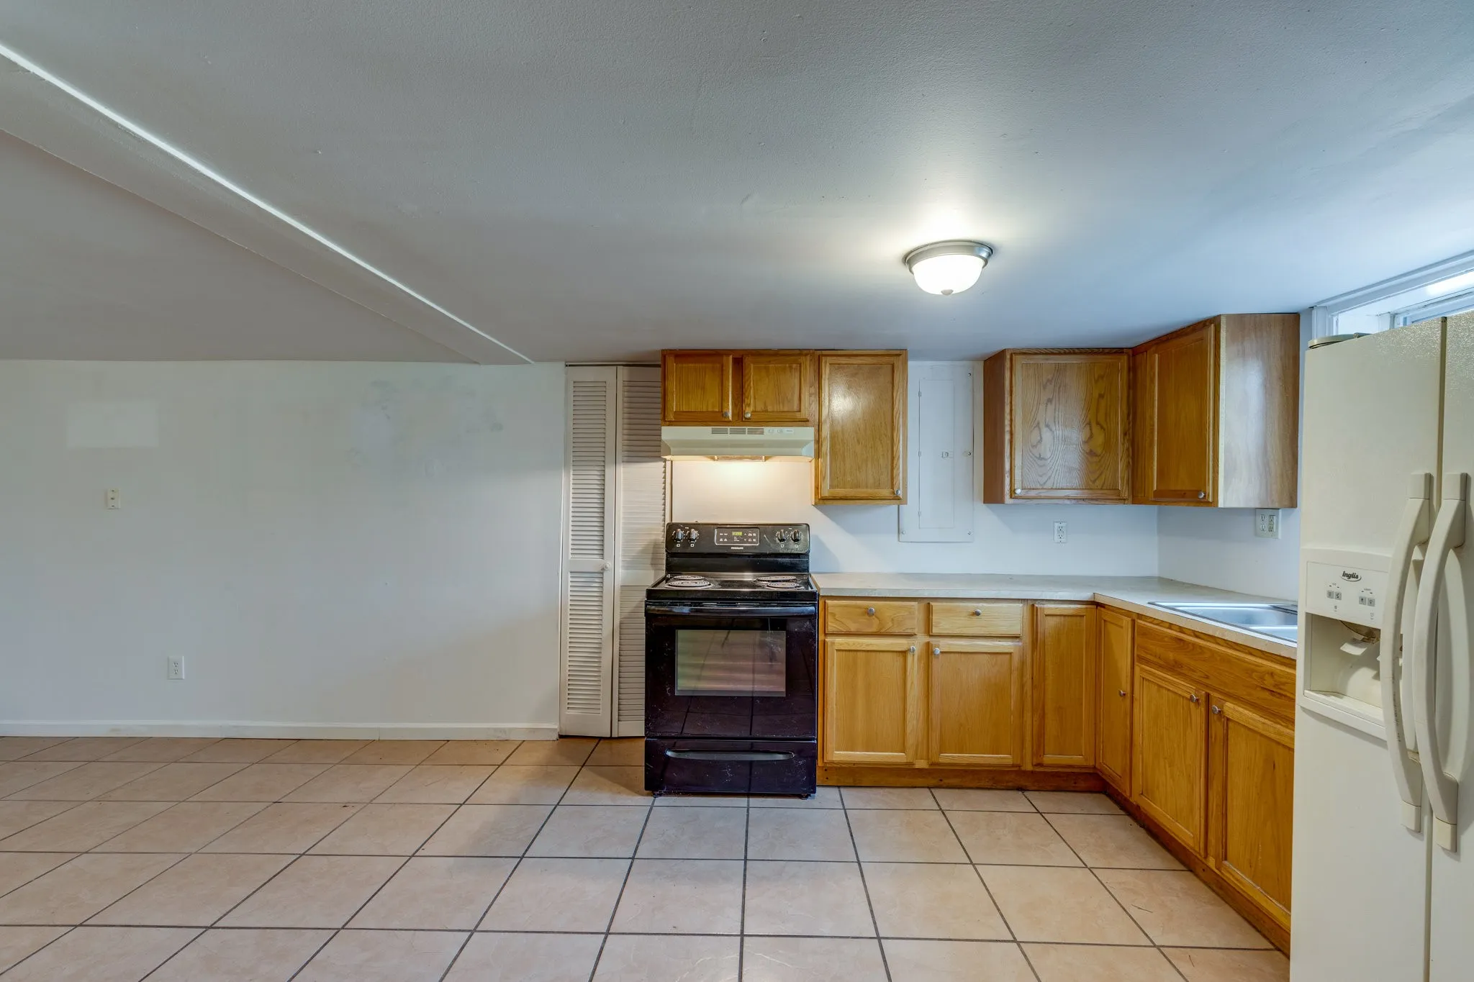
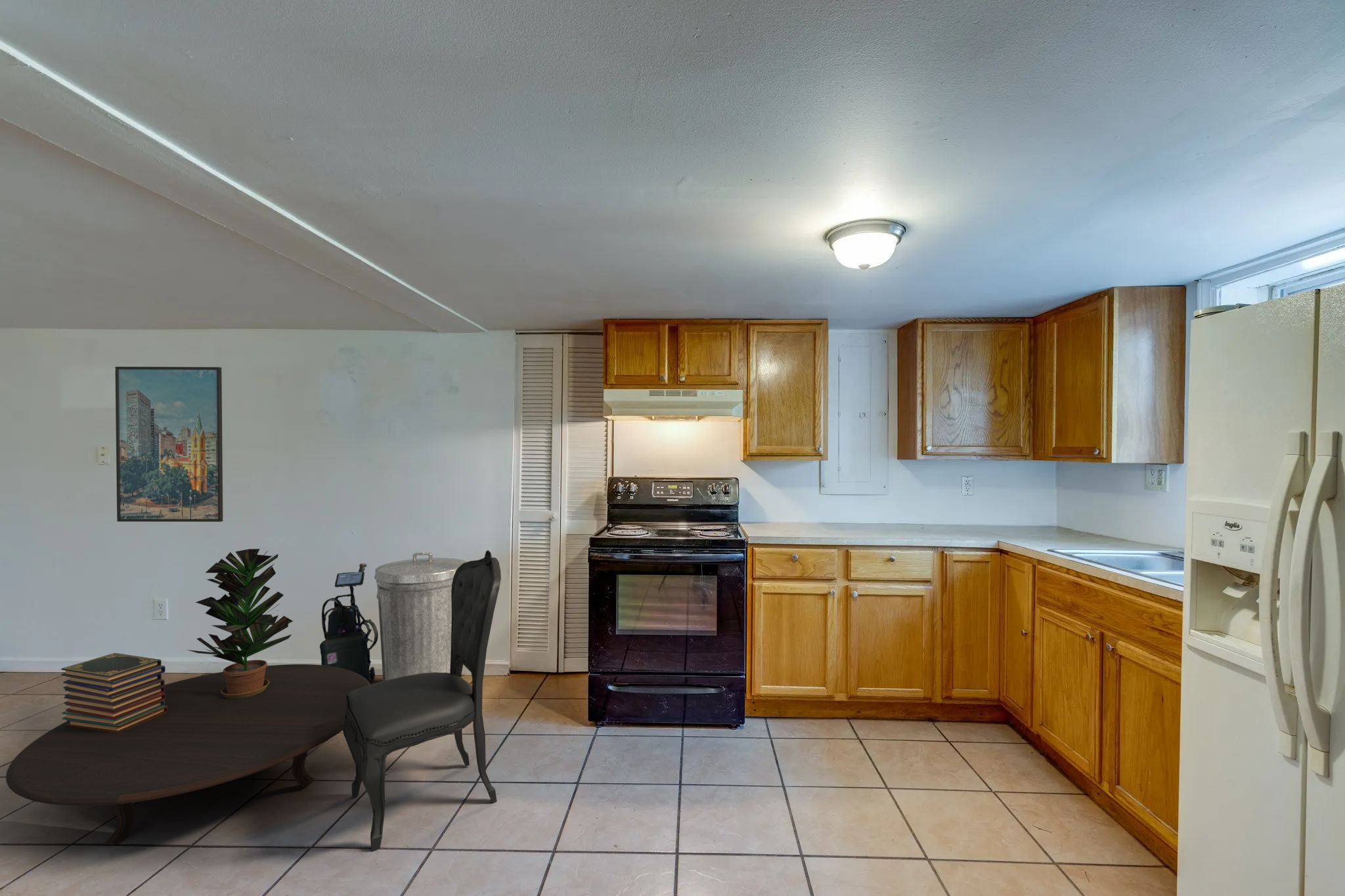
+ dining chair [342,549,502,852]
+ table [5,664,371,846]
+ trash can [374,552,468,681]
+ potted plant [187,548,294,698]
+ book stack [60,652,168,733]
+ vacuum cleaner [319,563,379,683]
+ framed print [114,366,223,523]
